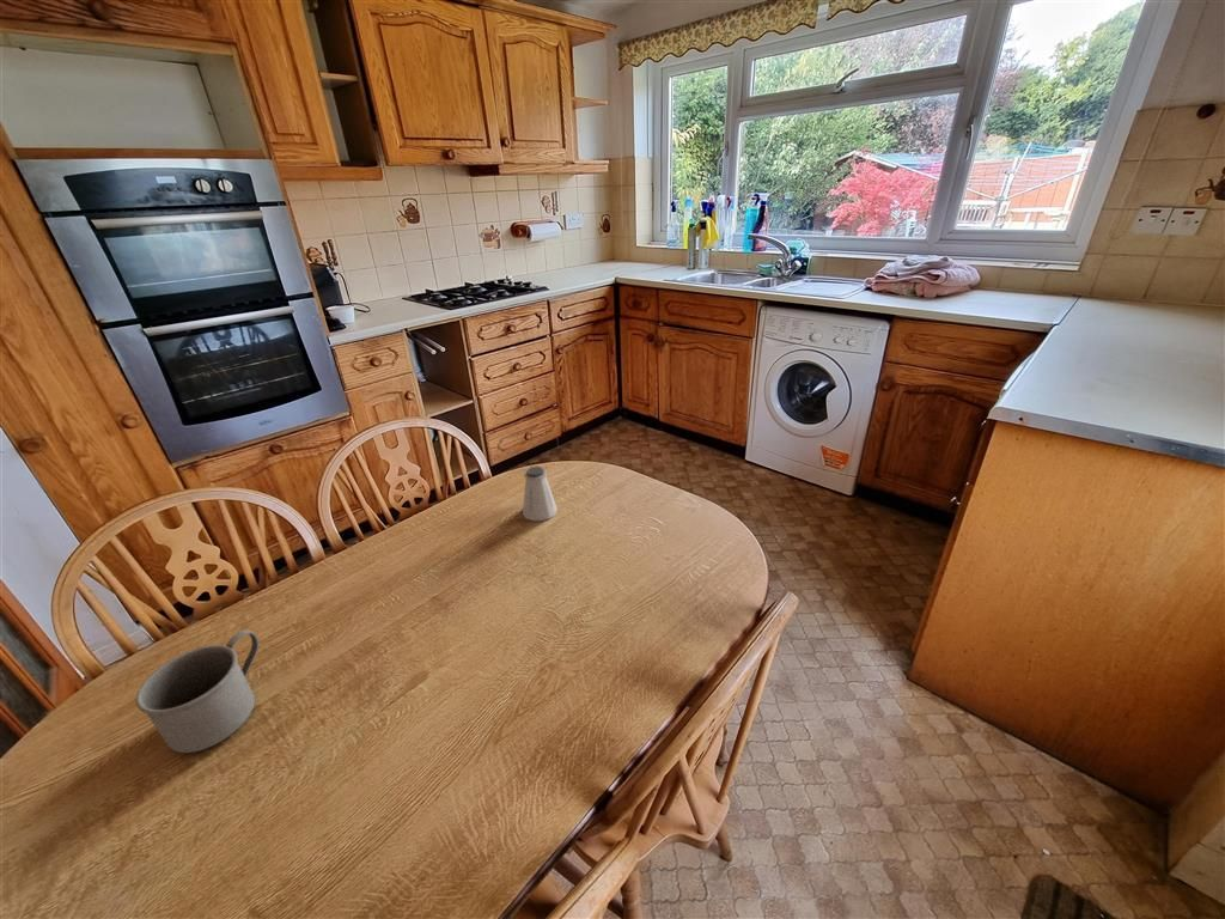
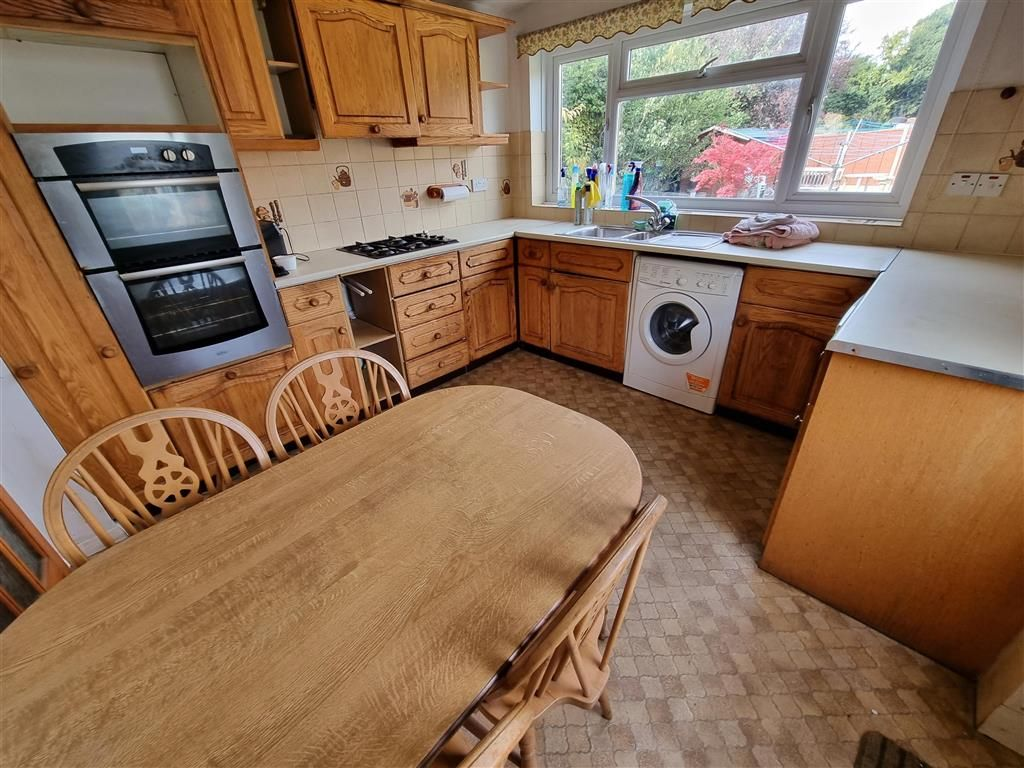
- mug [135,629,260,754]
- saltshaker [522,465,559,522]
